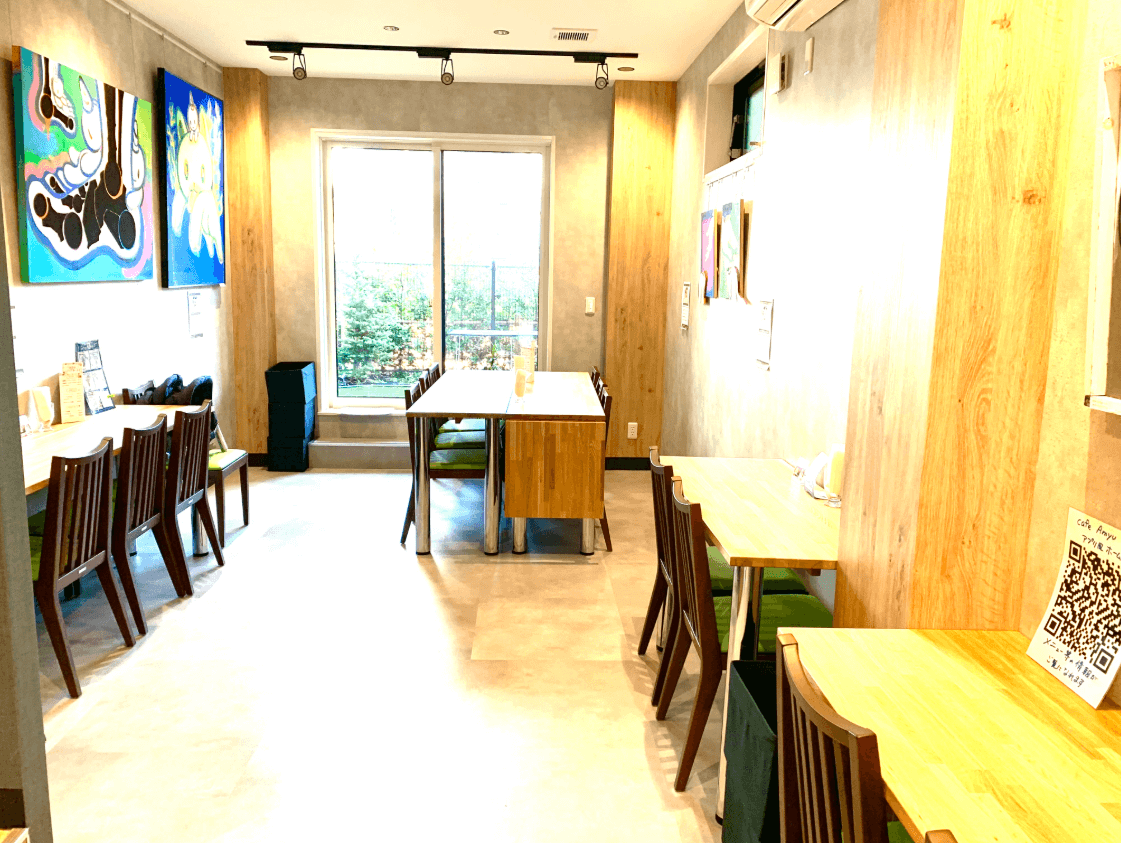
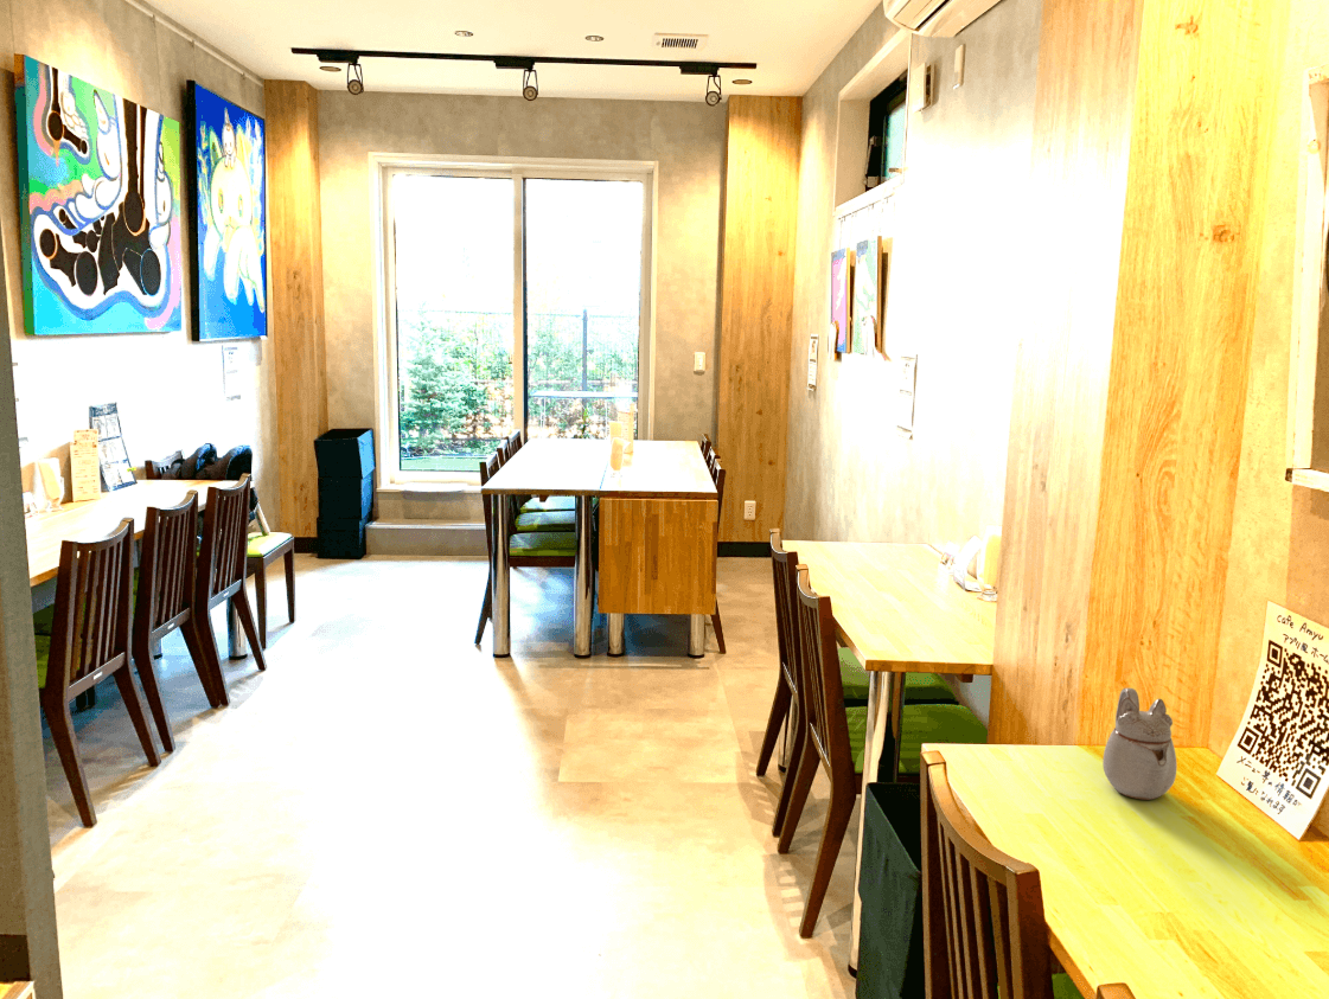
+ teapot [1101,687,1177,801]
